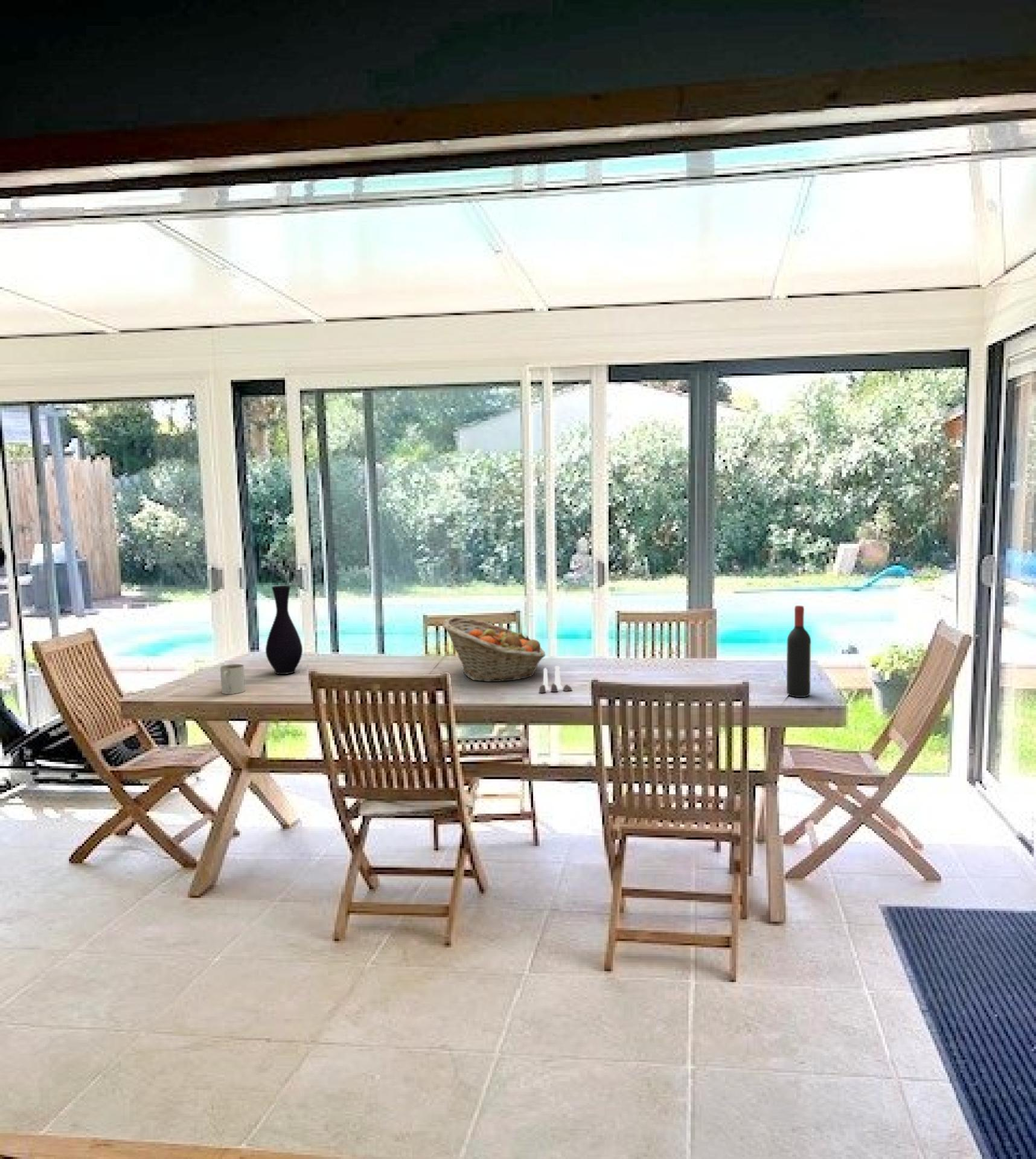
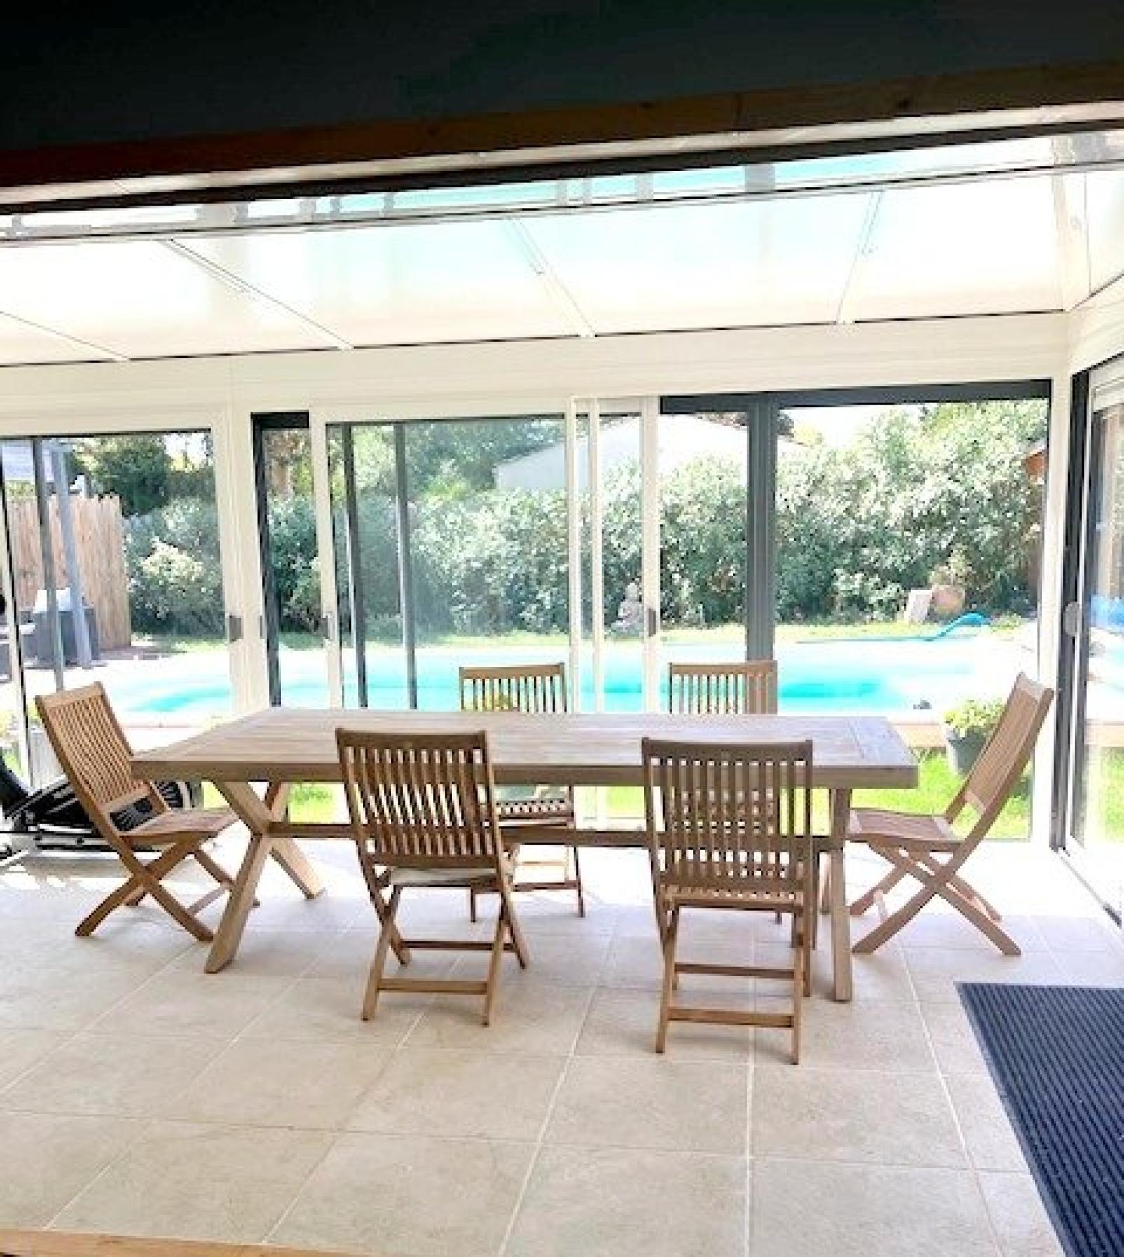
- wine bottle [786,605,811,698]
- fruit basket [442,616,546,682]
- salt and pepper shaker set [539,665,573,694]
- vase [265,585,303,675]
- mug [220,663,246,695]
